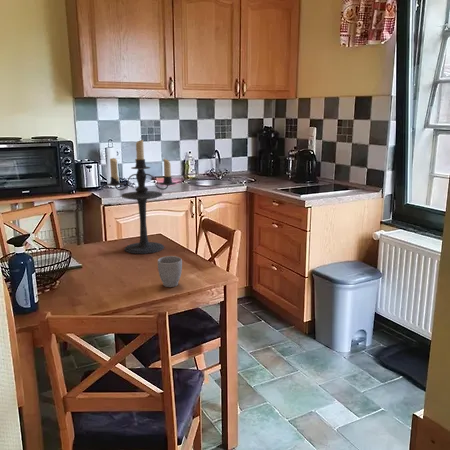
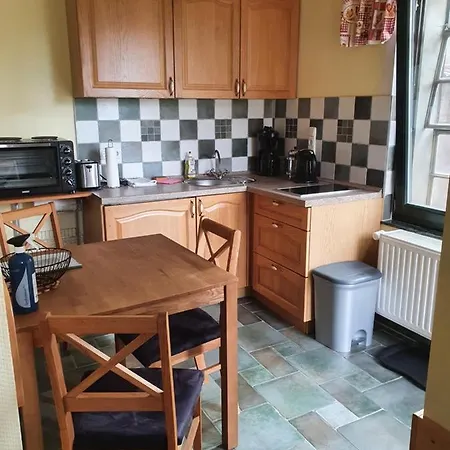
- candle holder [105,138,177,255]
- mug [157,255,183,288]
